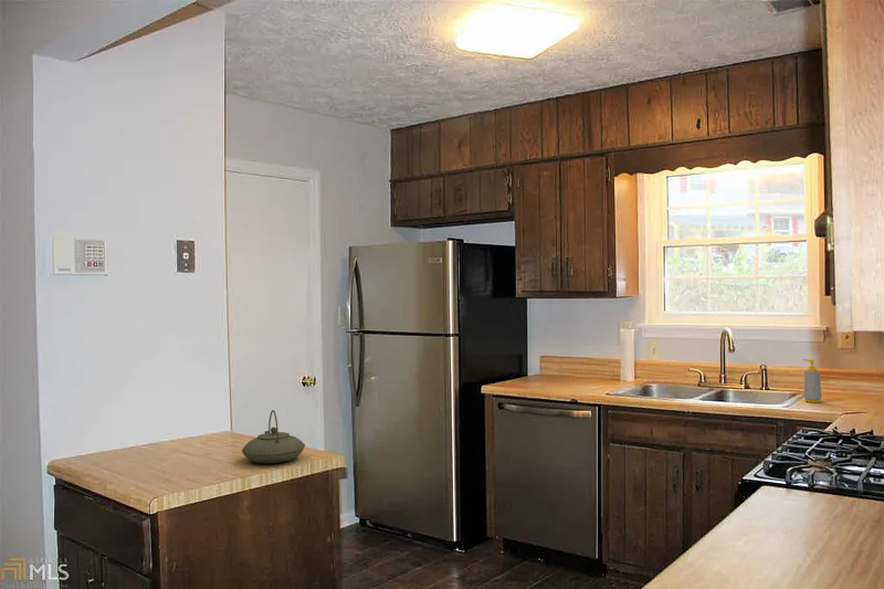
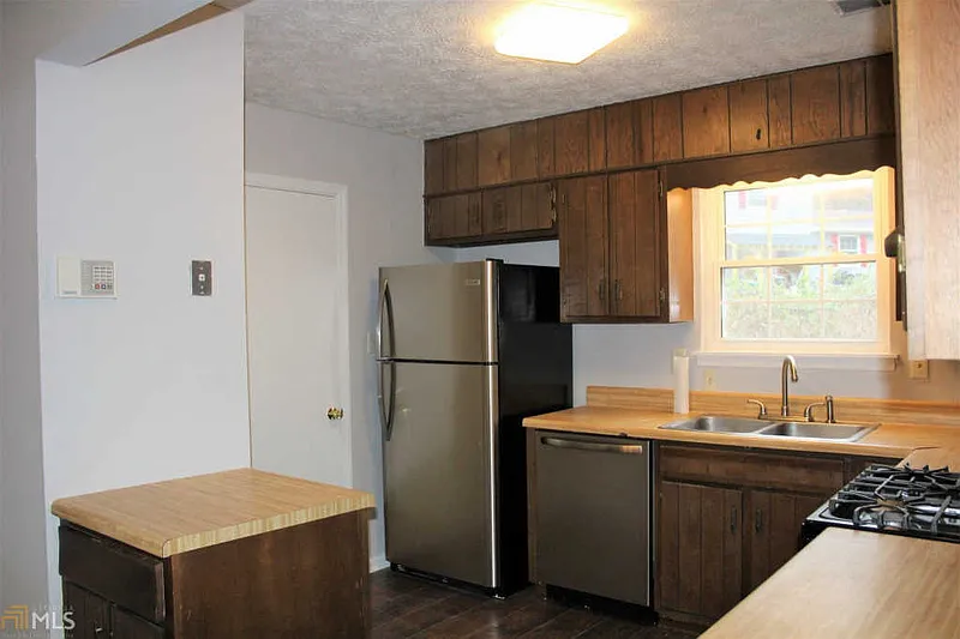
- teapot [241,409,306,464]
- soap bottle [801,358,823,403]
